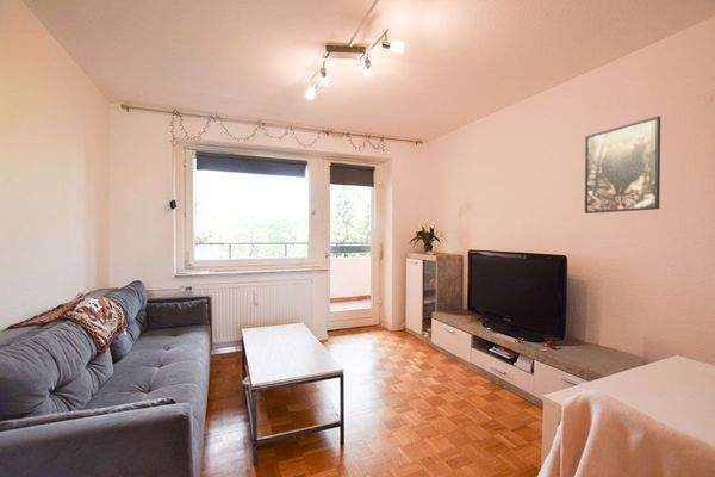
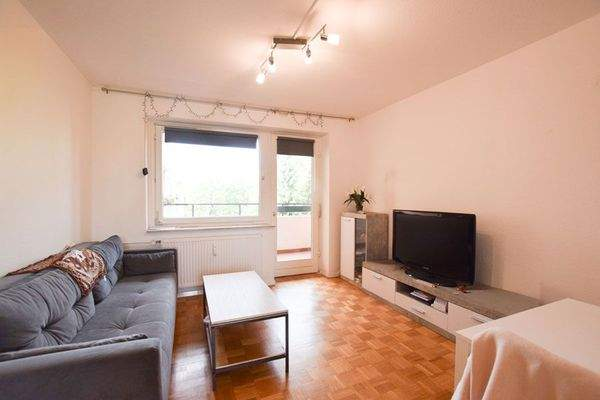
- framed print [584,116,661,215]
